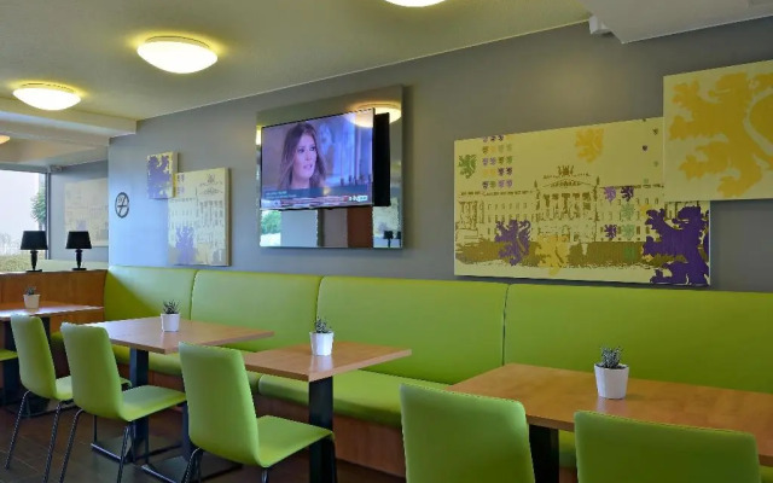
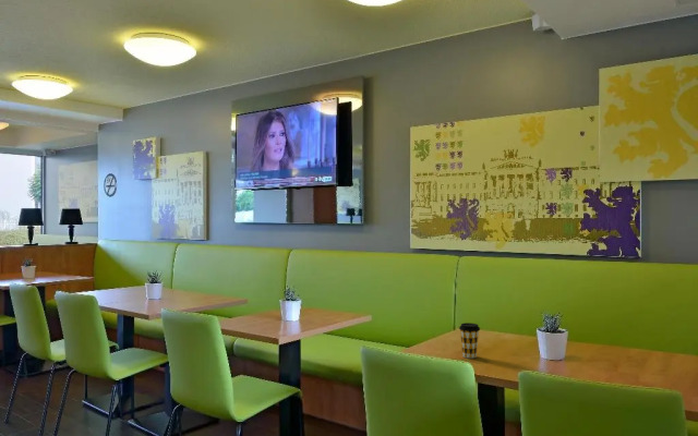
+ coffee cup [458,322,481,359]
